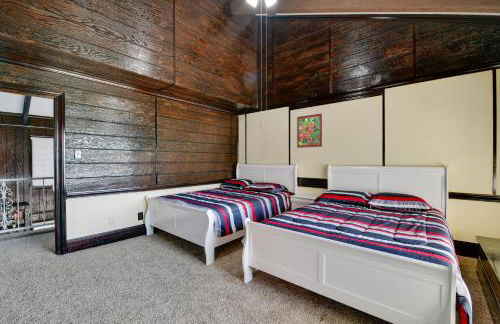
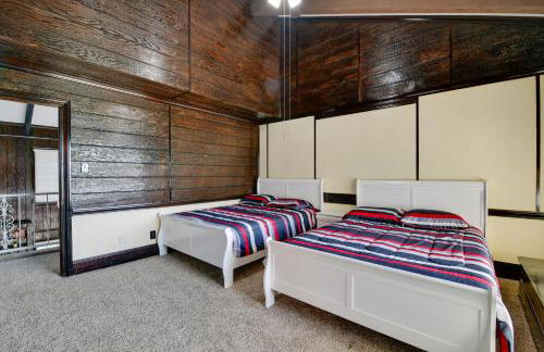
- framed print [296,112,323,149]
